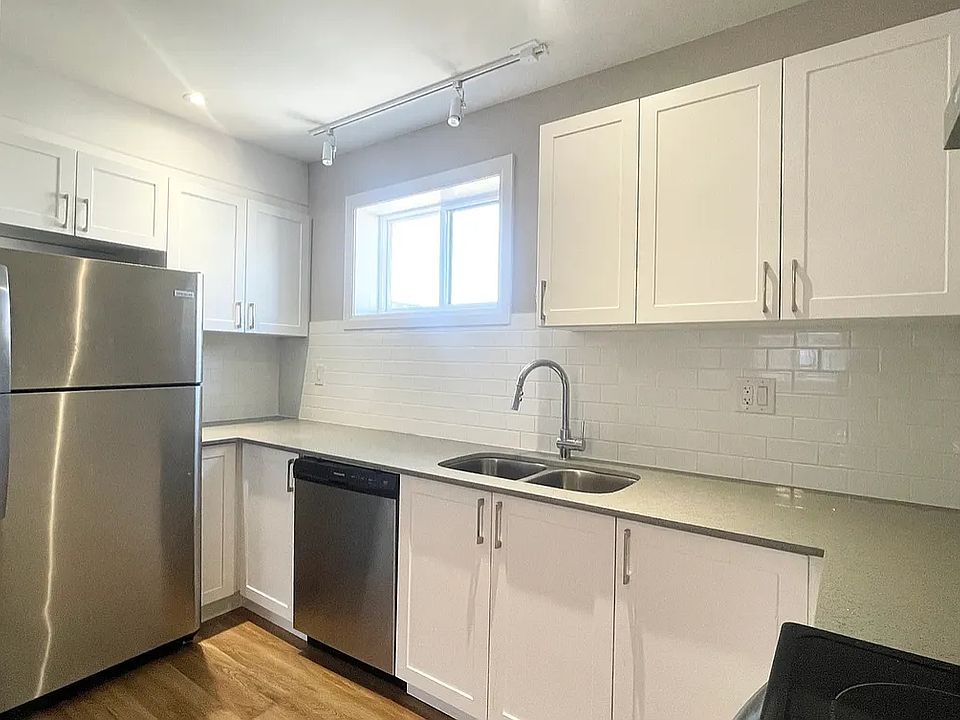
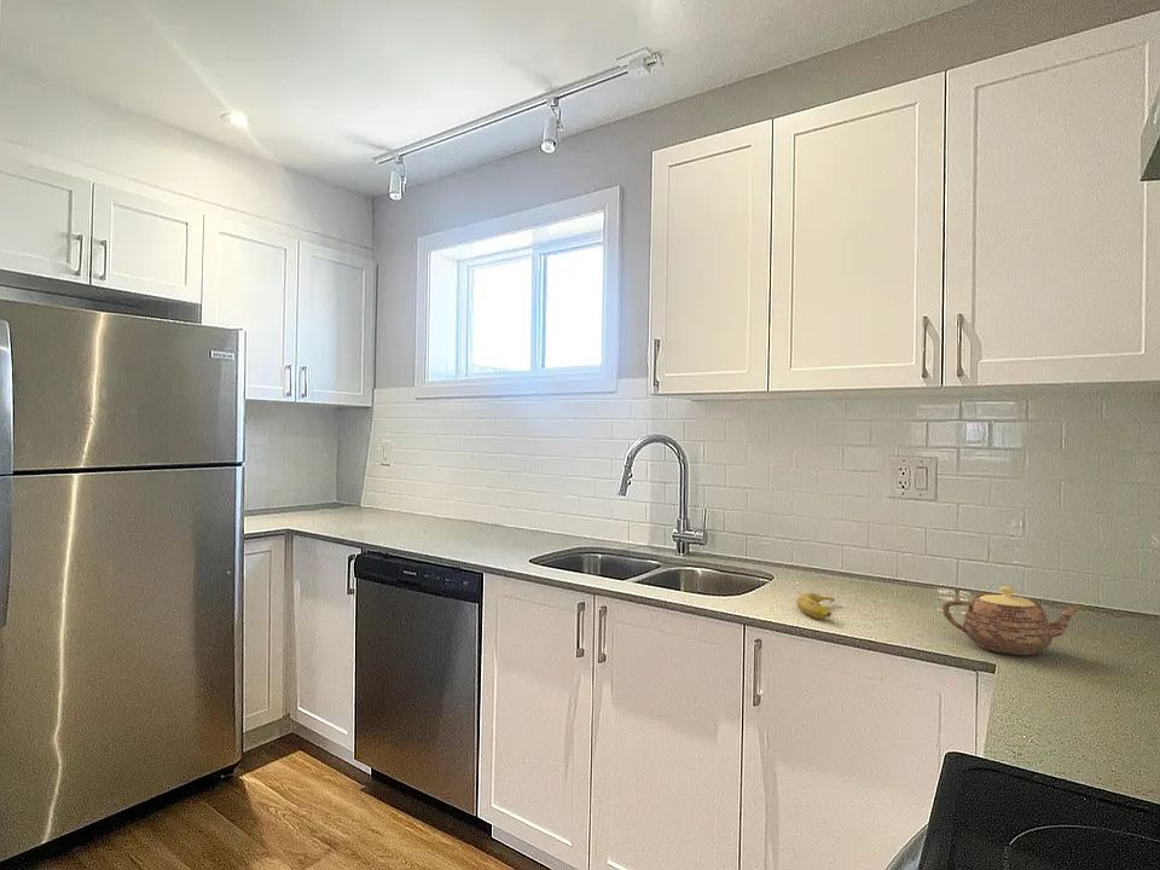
+ fruit [795,591,835,620]
+ teapot [941,586,1085,656]
